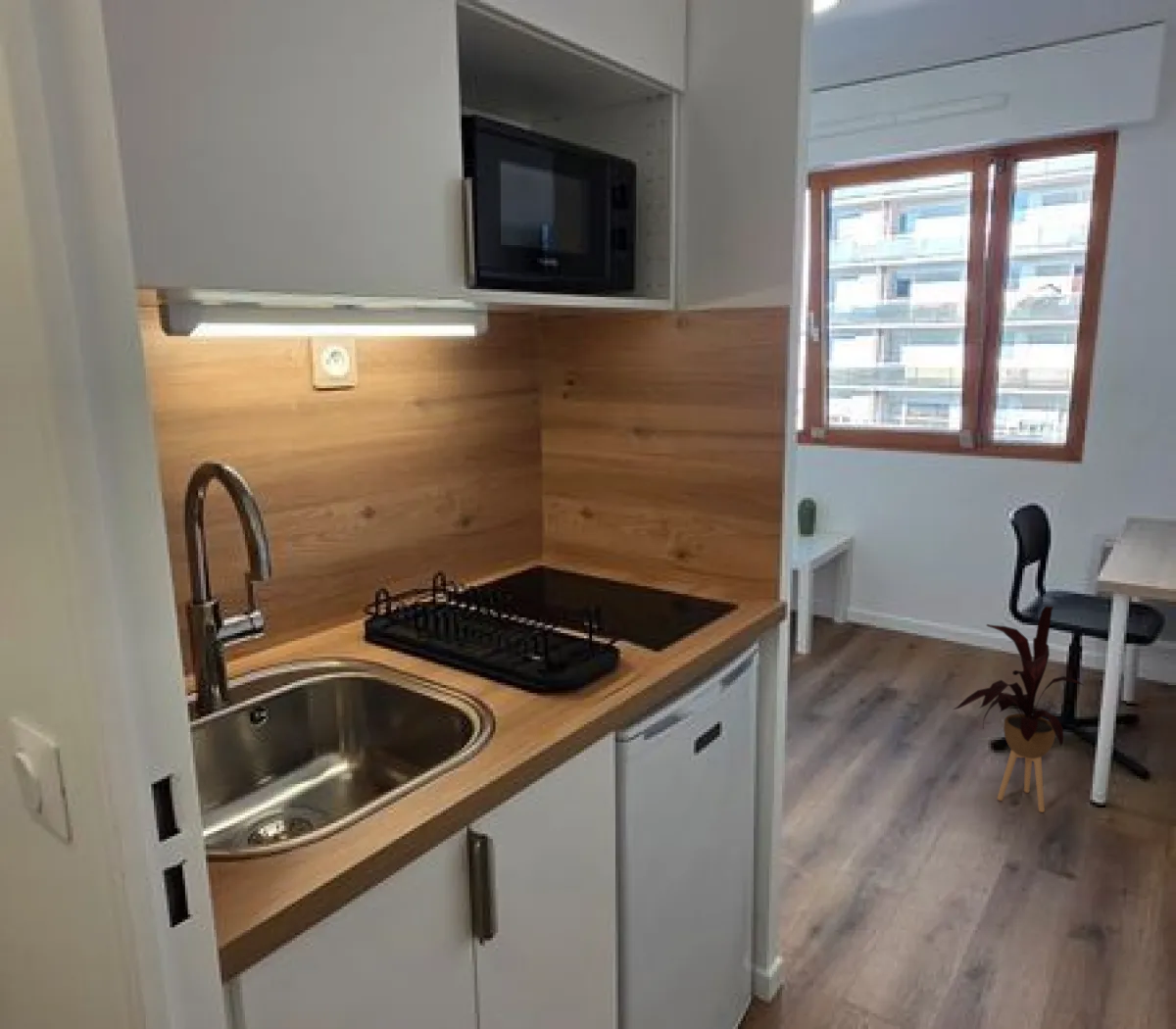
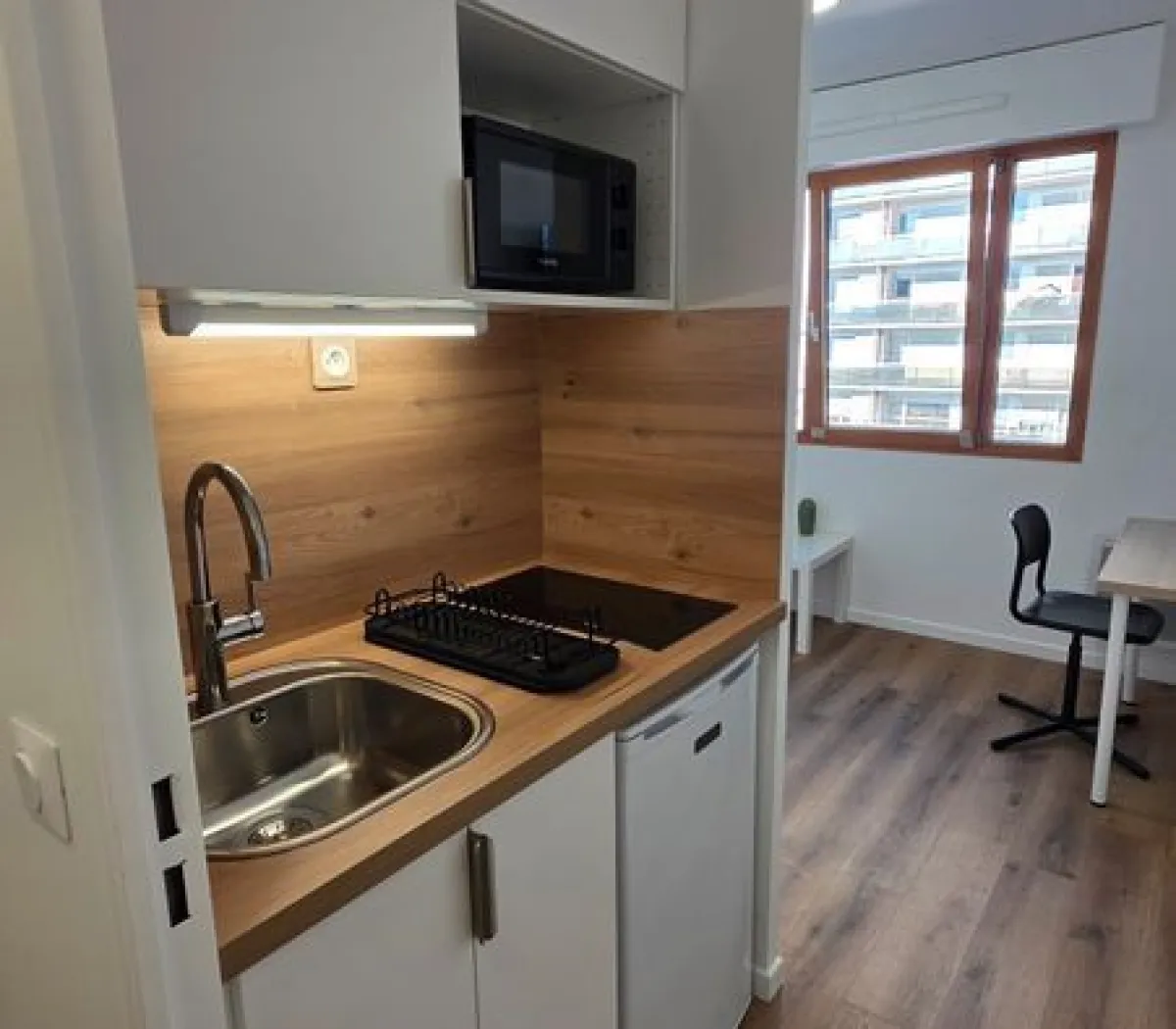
- house plant [953,605,1084,813]
